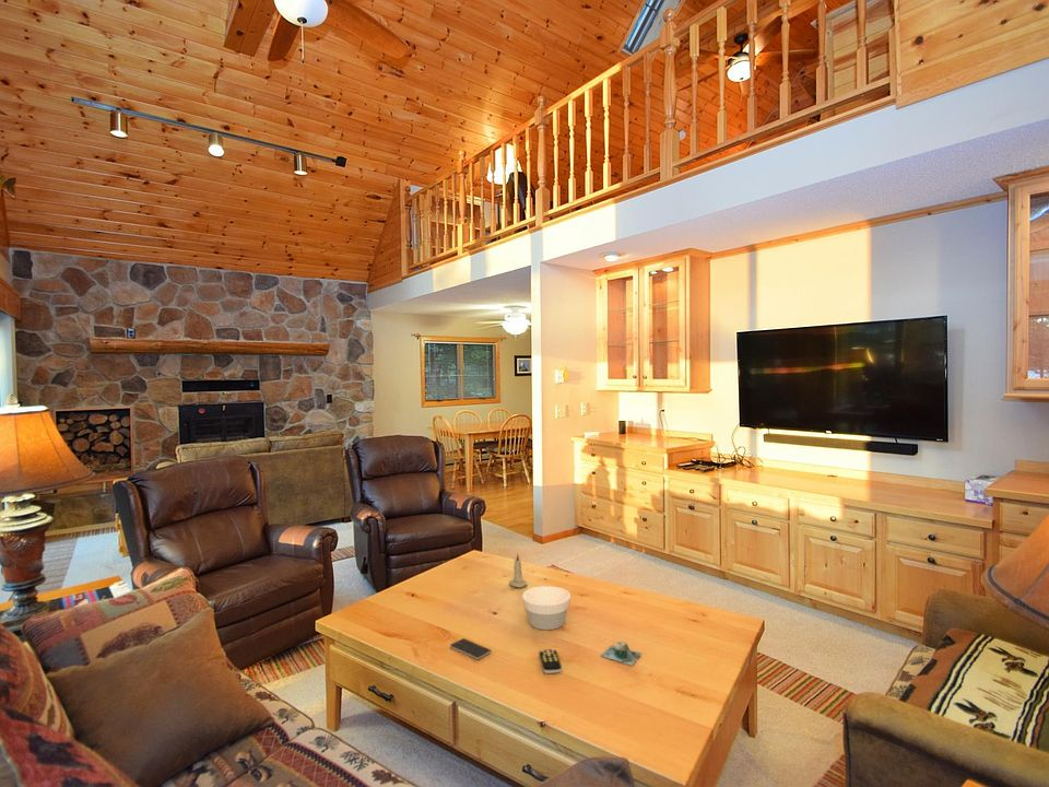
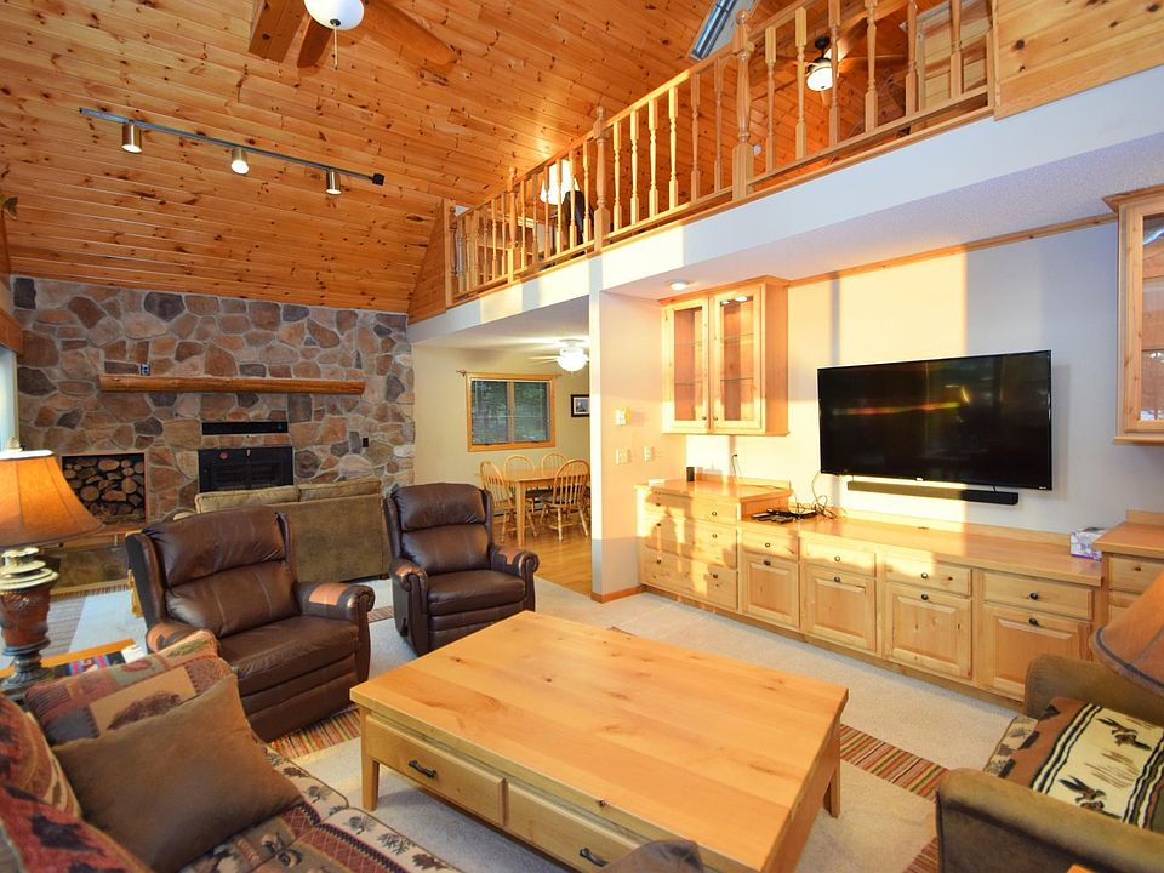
- smartphone [449,637,493,660]
- bowl [521,585,571,631]
- mug [600,641,643,667]
- remote control [539,648,563,674]
- candle [508,552,528,588]
